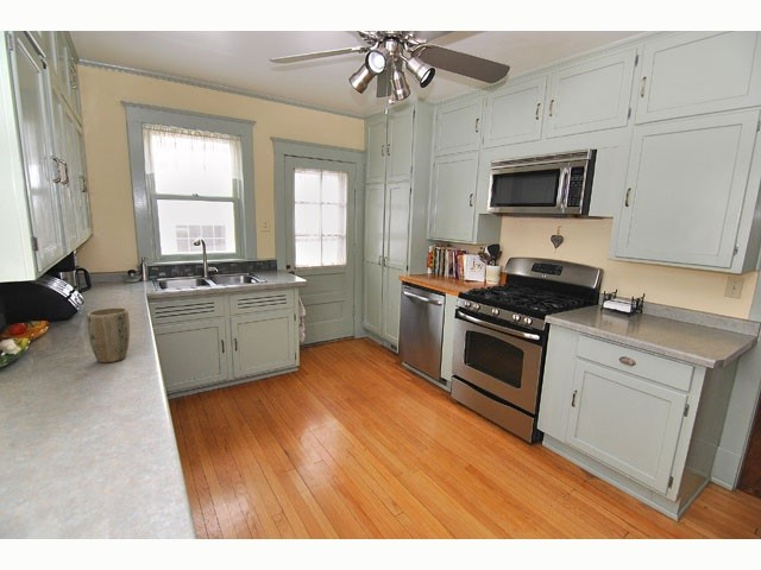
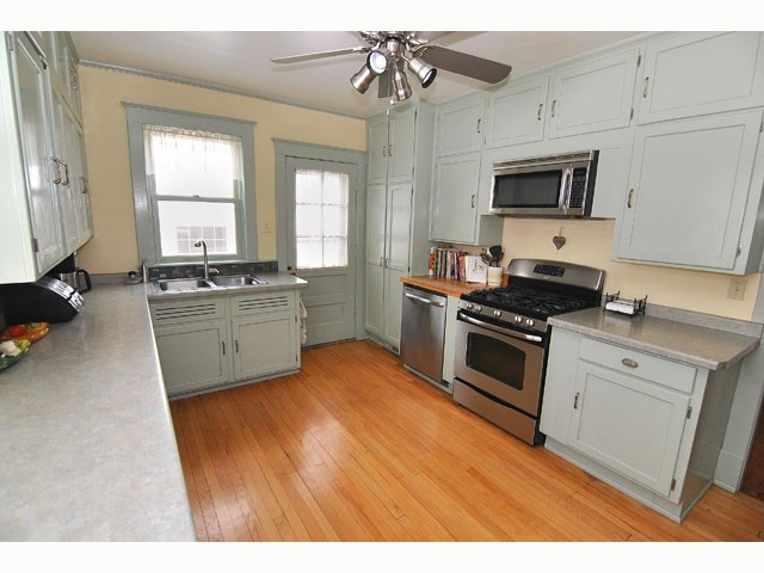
- plant pot [86,306,131,363]
